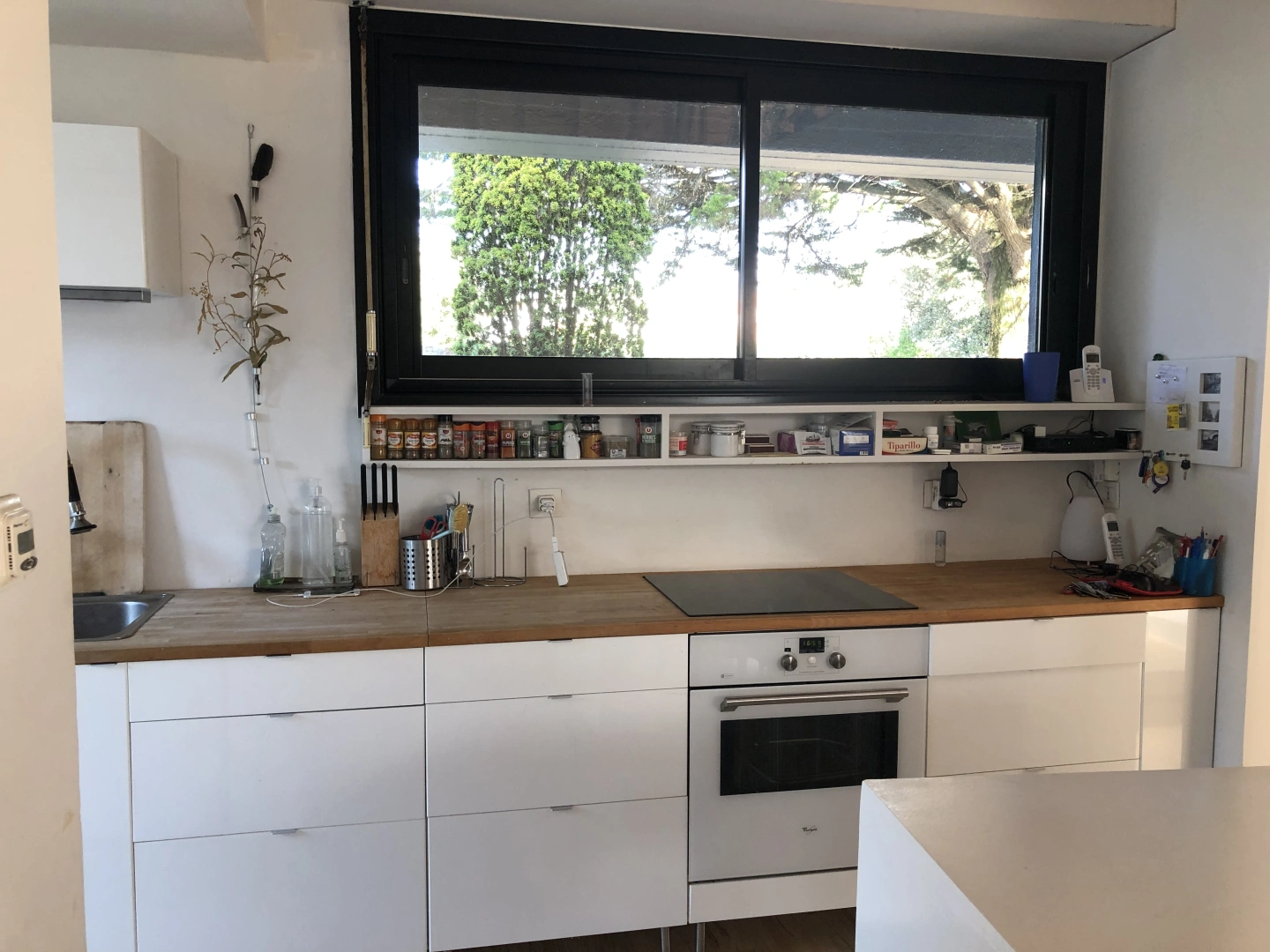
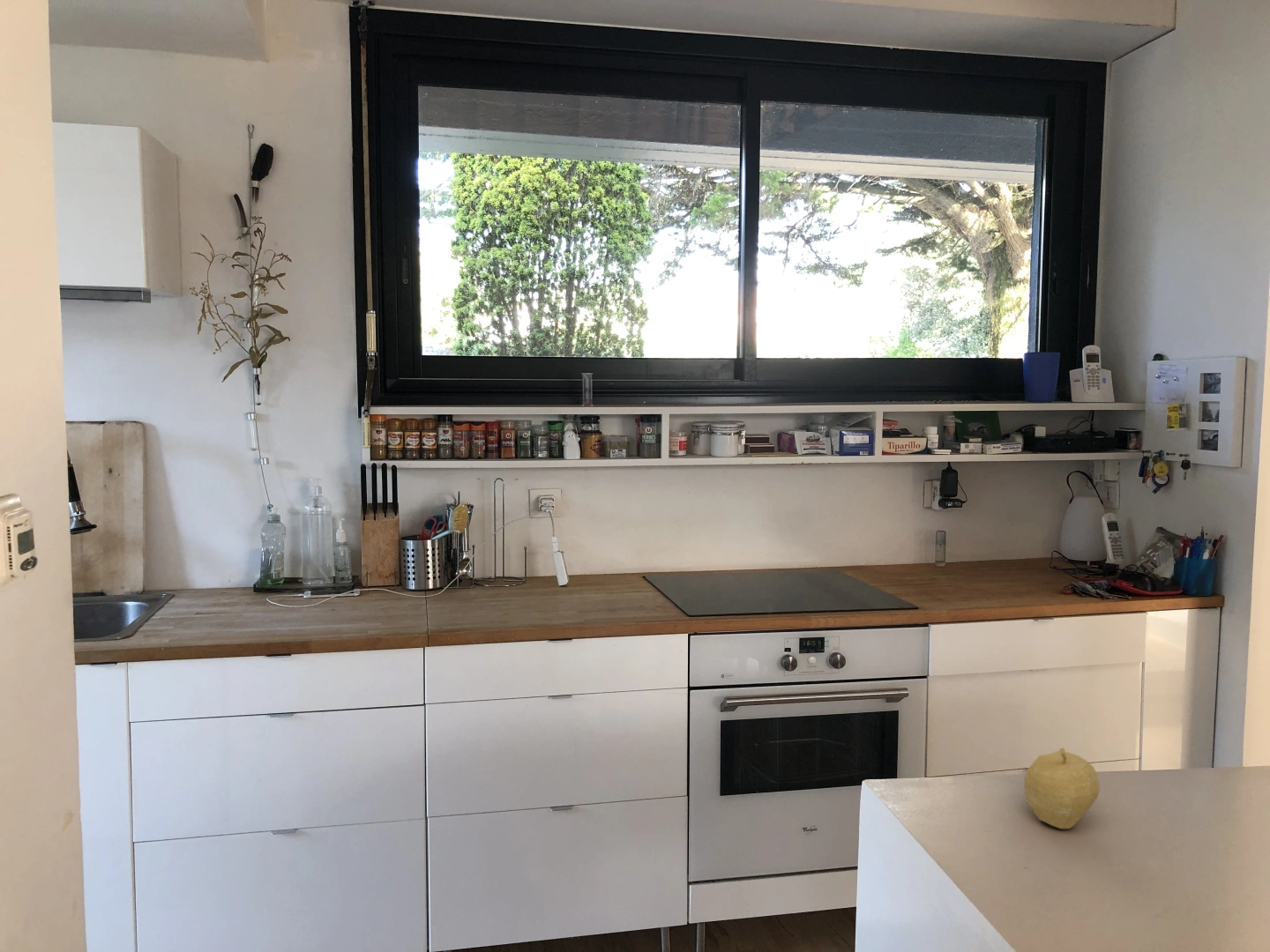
+ fruit [1023,747,1101,829]
